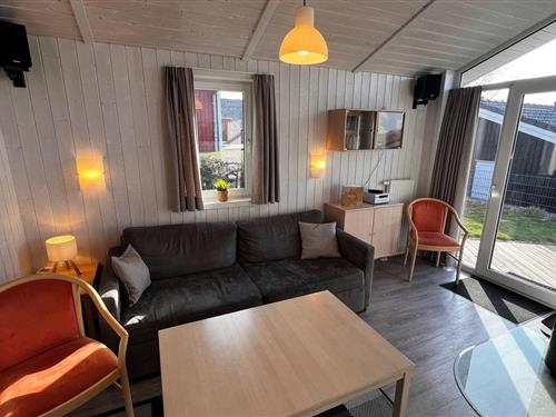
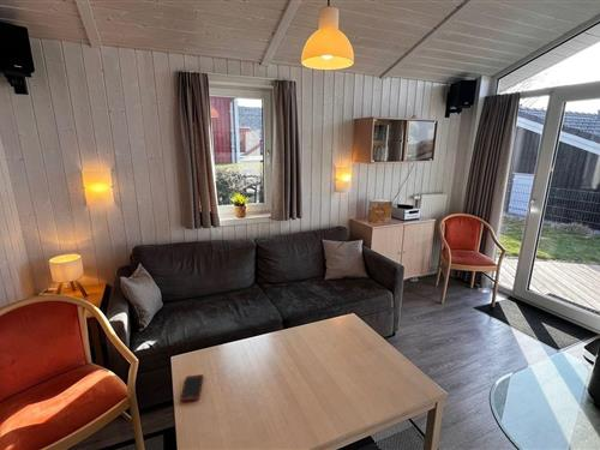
+ cell phone [179,373,204,402]
